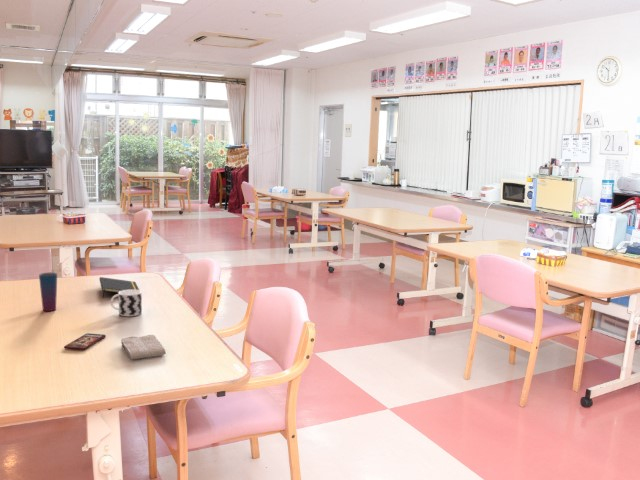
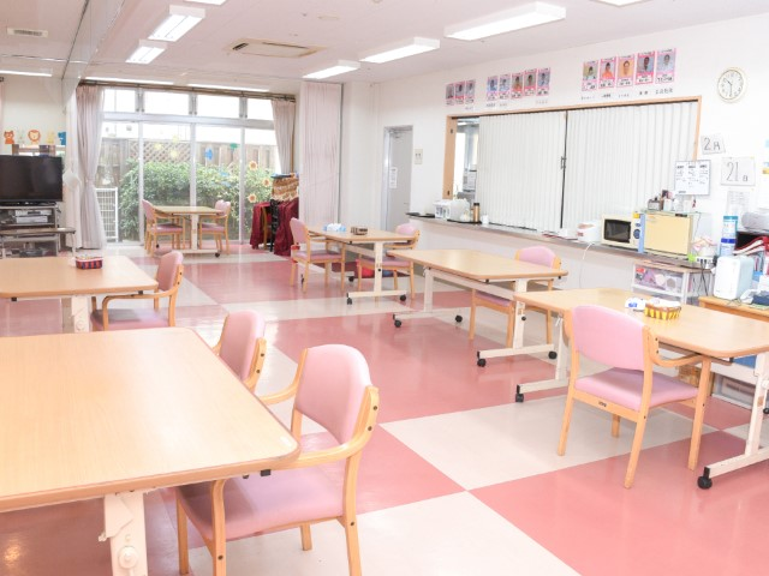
- cup [110,289,143,317]
- smartphone [63,332,107,351]
- washcloth [120,334,167,360]
- cup [38,272,58,312]
- notepad [98,276,140,299]
